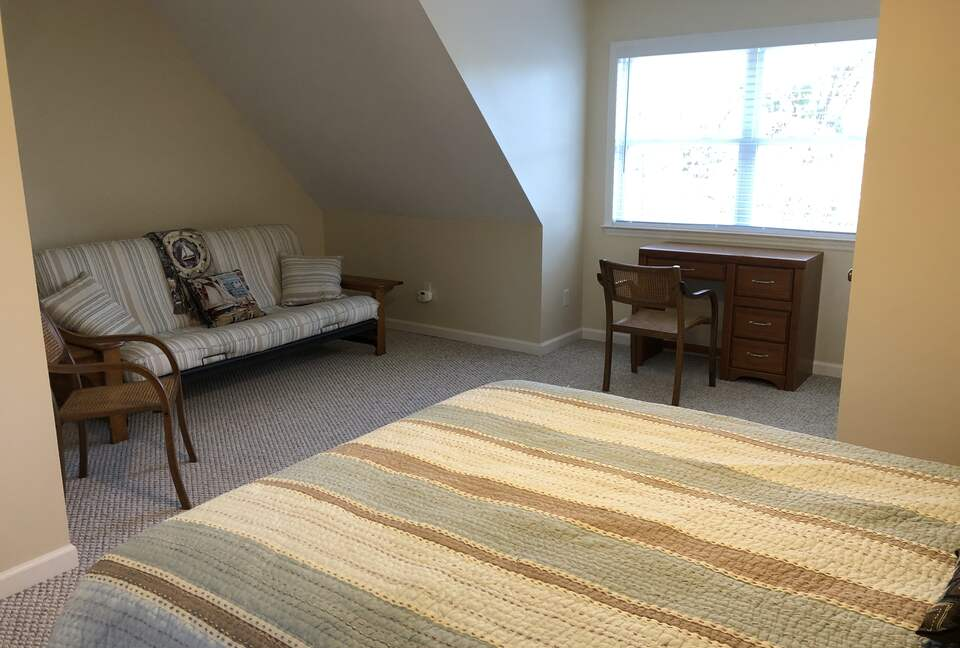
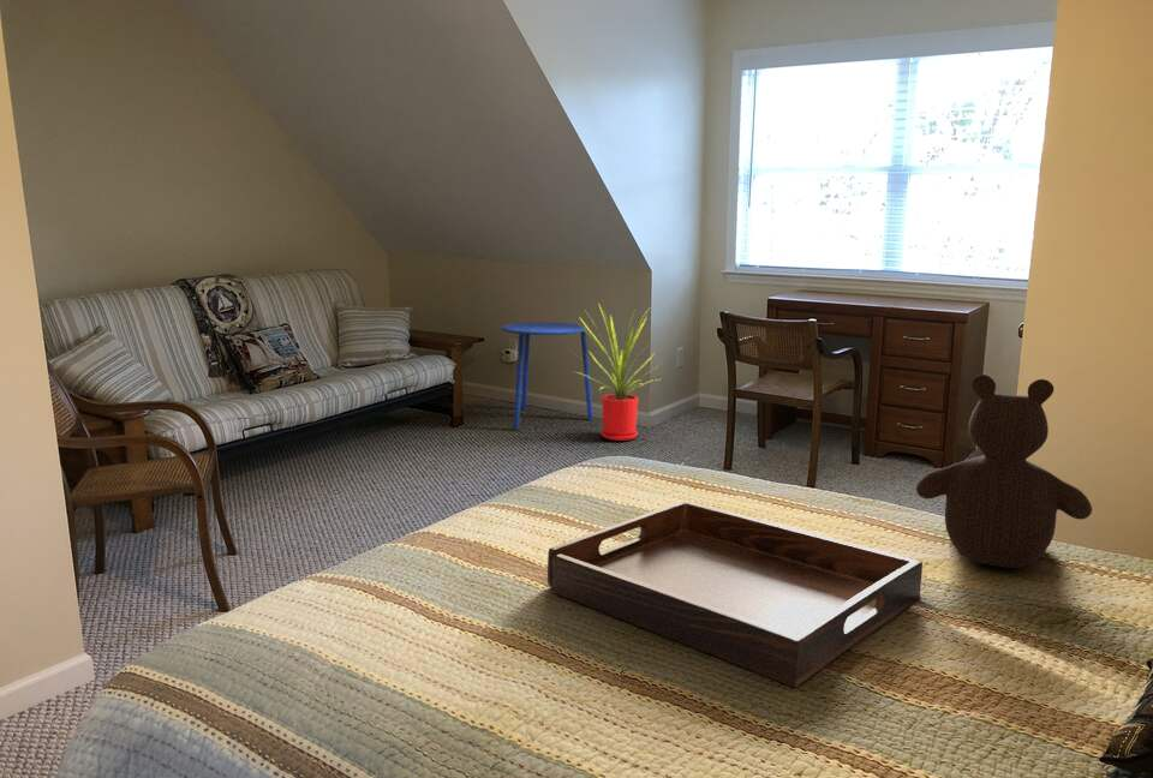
+ side table [501,322,595,430]
+ house plant [564,303,673,442]
+ teddy bear [915,373,1093,569]
+ serving tray [546,499,924,688]
